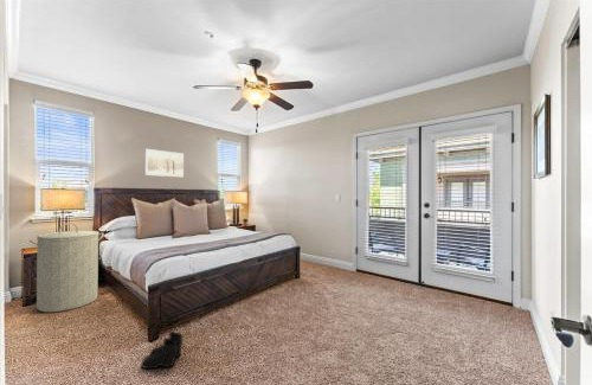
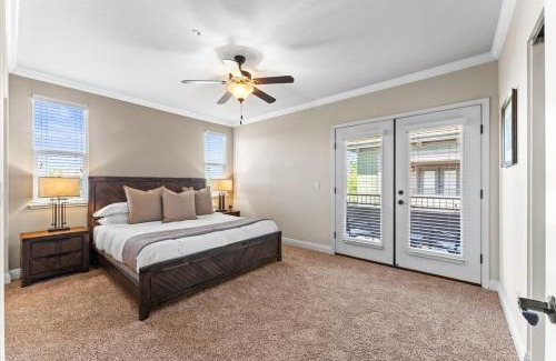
- boots [140,331,185,371]
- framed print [144,148,185,178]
- laundry hamper [28,222,105,313]
